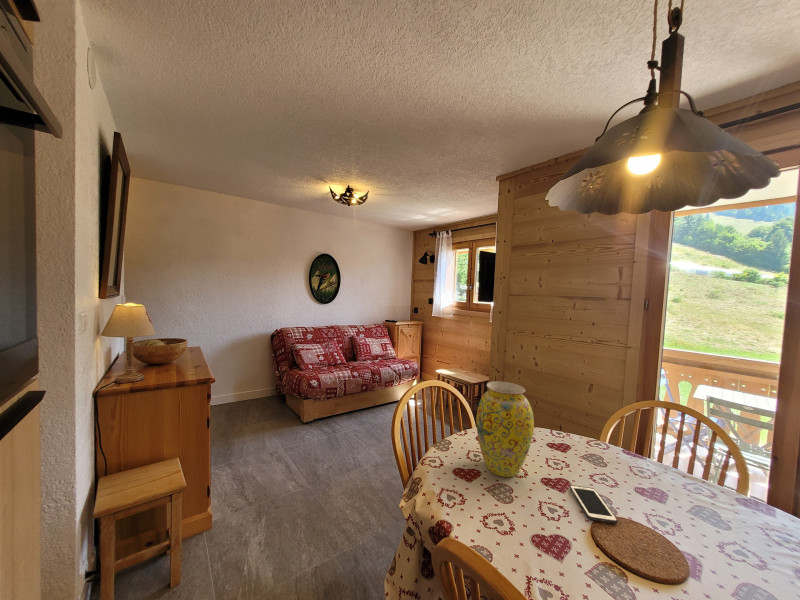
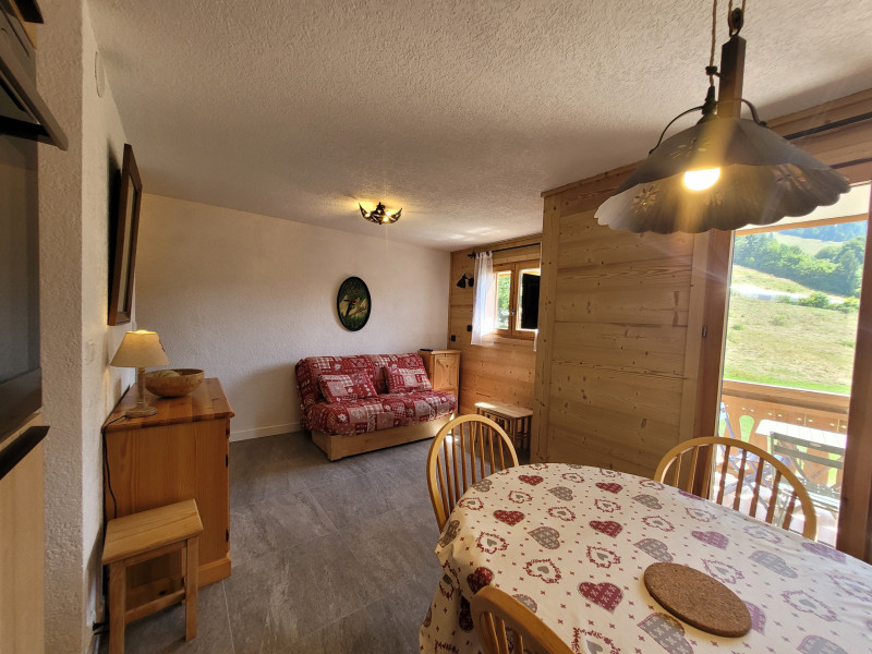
- vase [475,380,535,478]
- cell phone [569,484,618,525]
